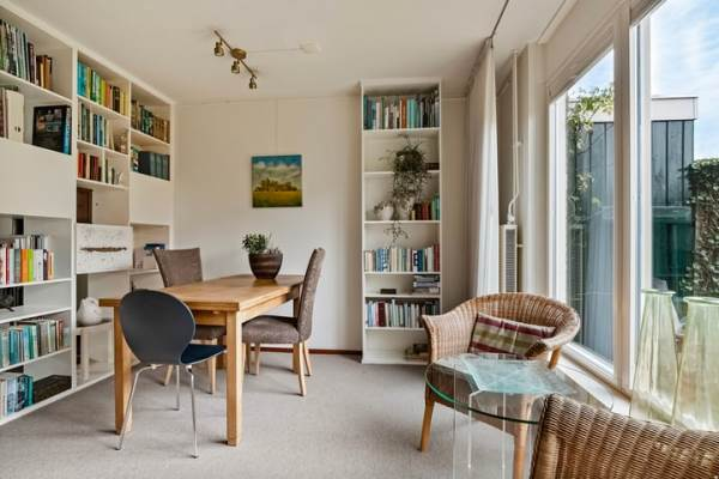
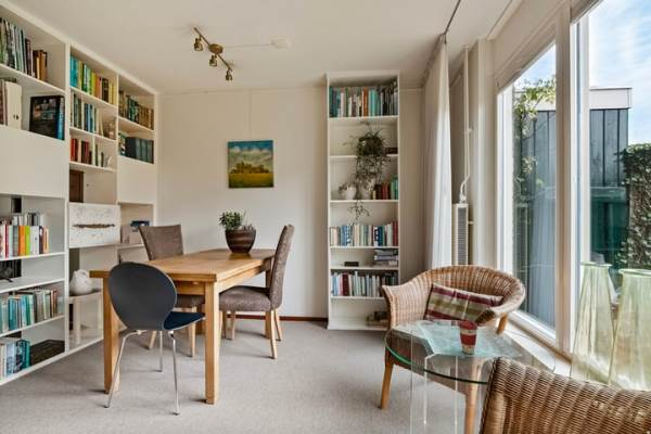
+ coffee cup [458,320,478,355]
